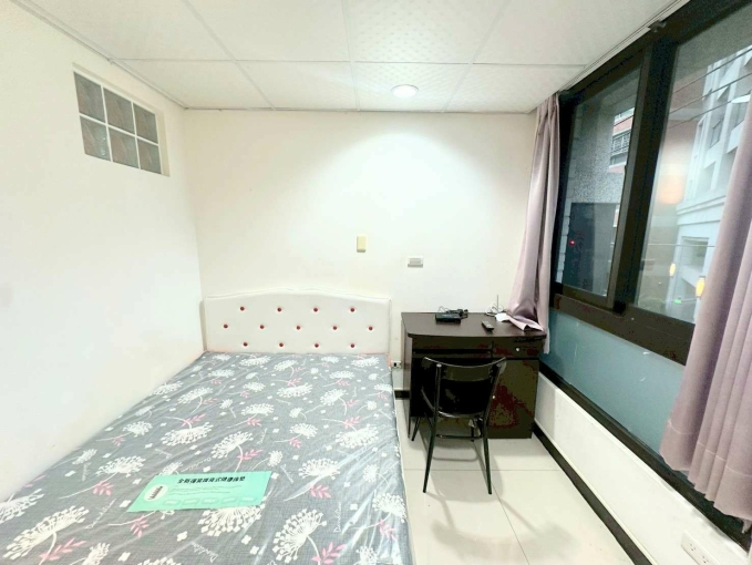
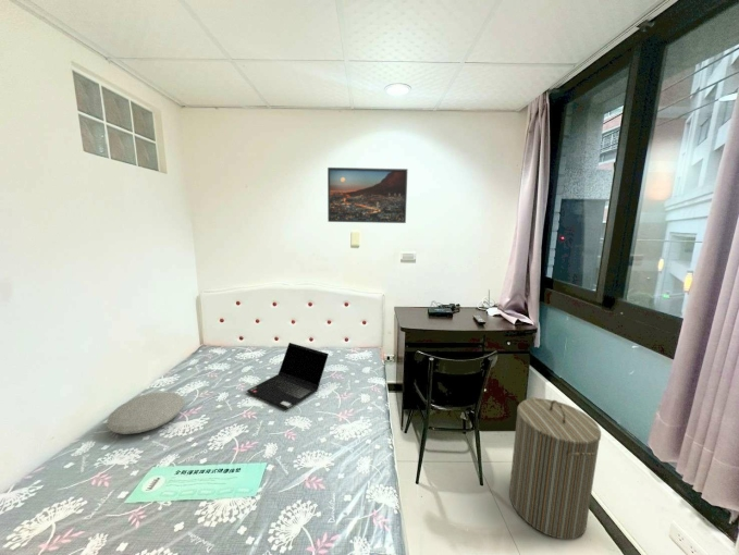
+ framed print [327,166,408,224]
+ laundry hamper [508,396,602,541]
+ cushion [104,391,185,435]
+ laptop computer [246,342,330,410]
